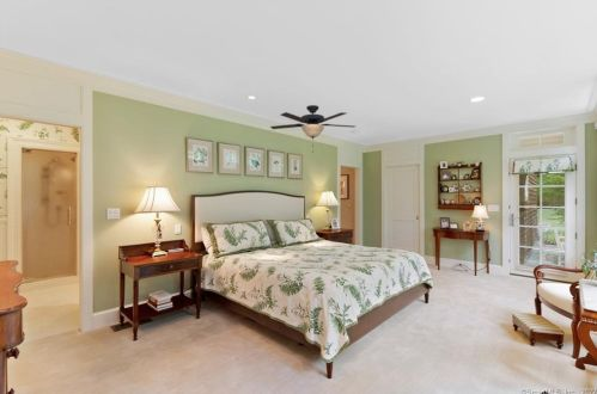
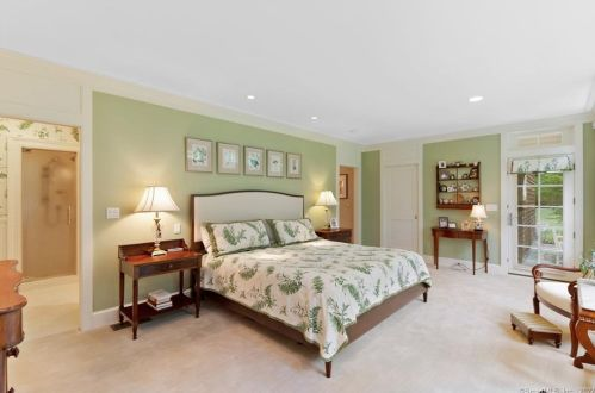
- ceiling fan [269,104,357,154]
